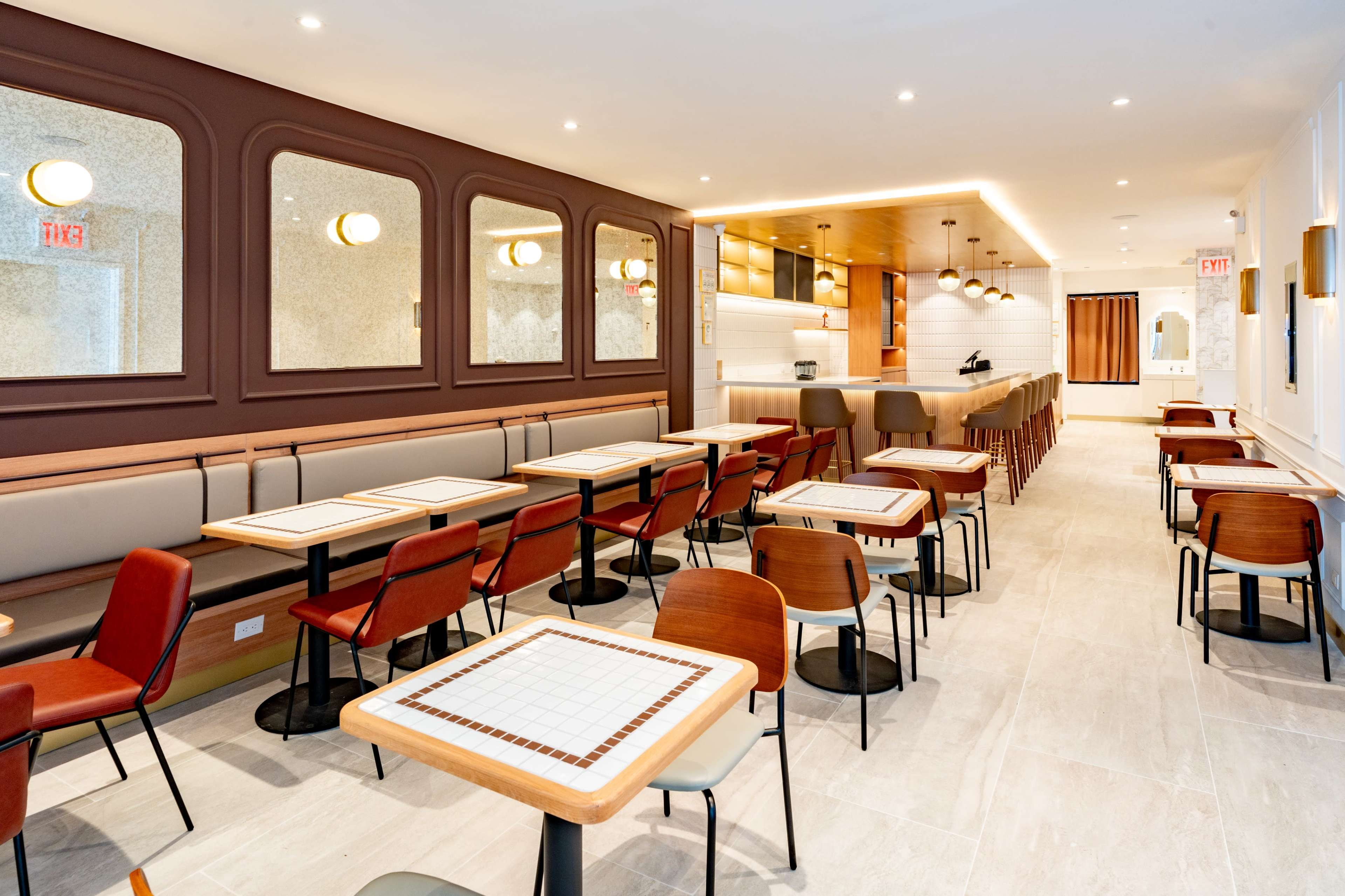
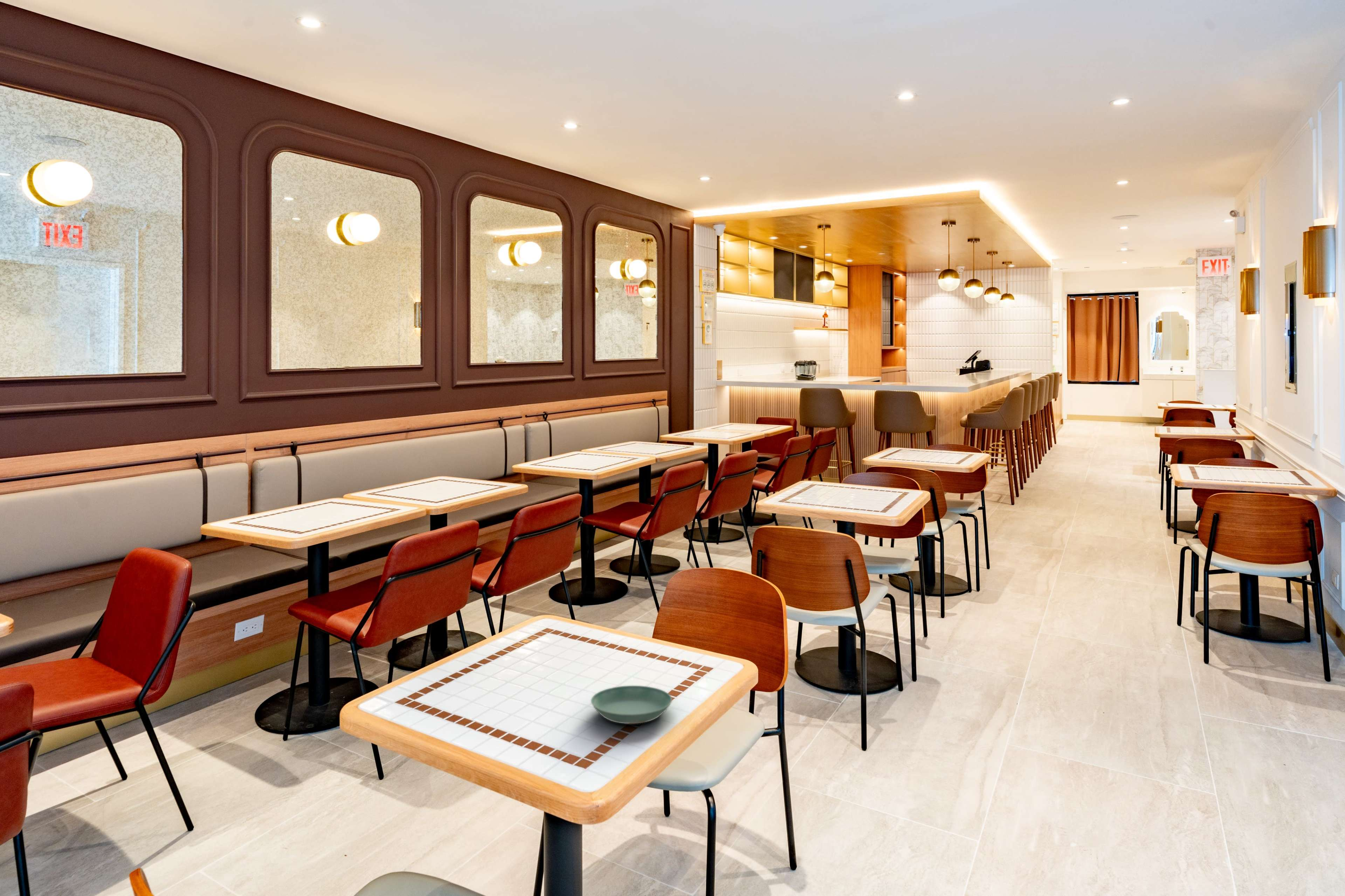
+ saucer [591,685,673,724]
